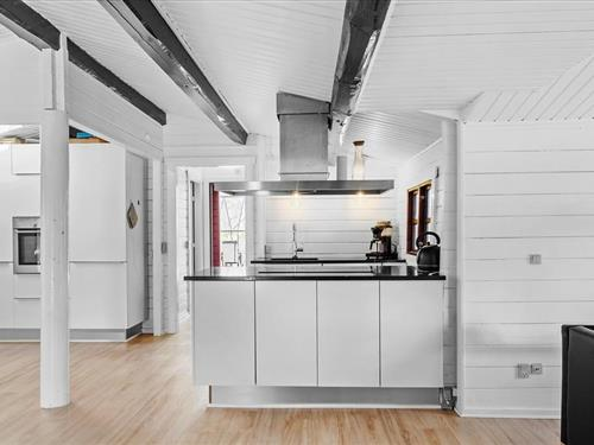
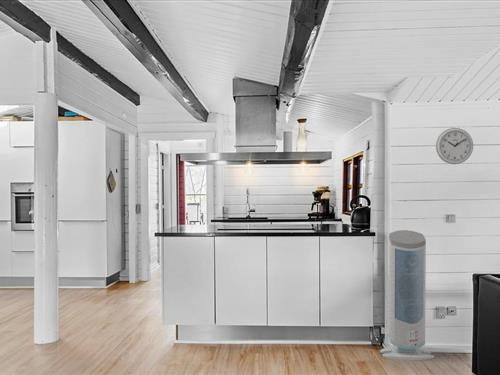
+ air purifier [379,229,435,362]
+ wall clock [435,127,474,165]
